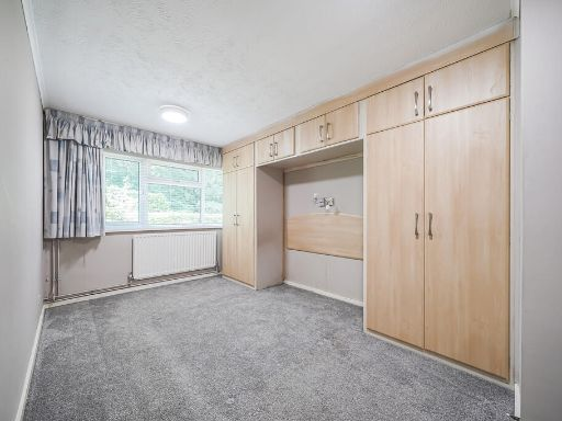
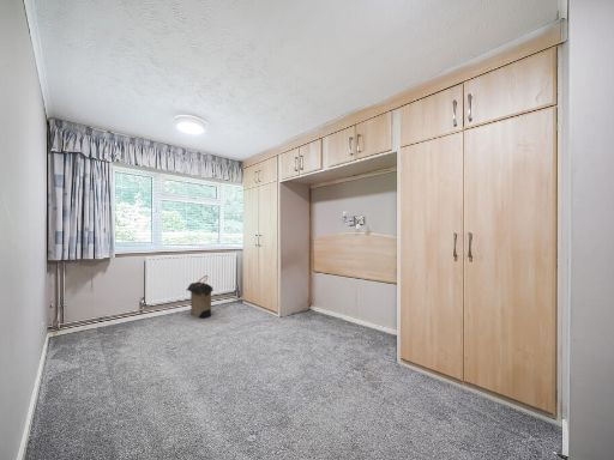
+ laundry hamper [186,274,215,320]
